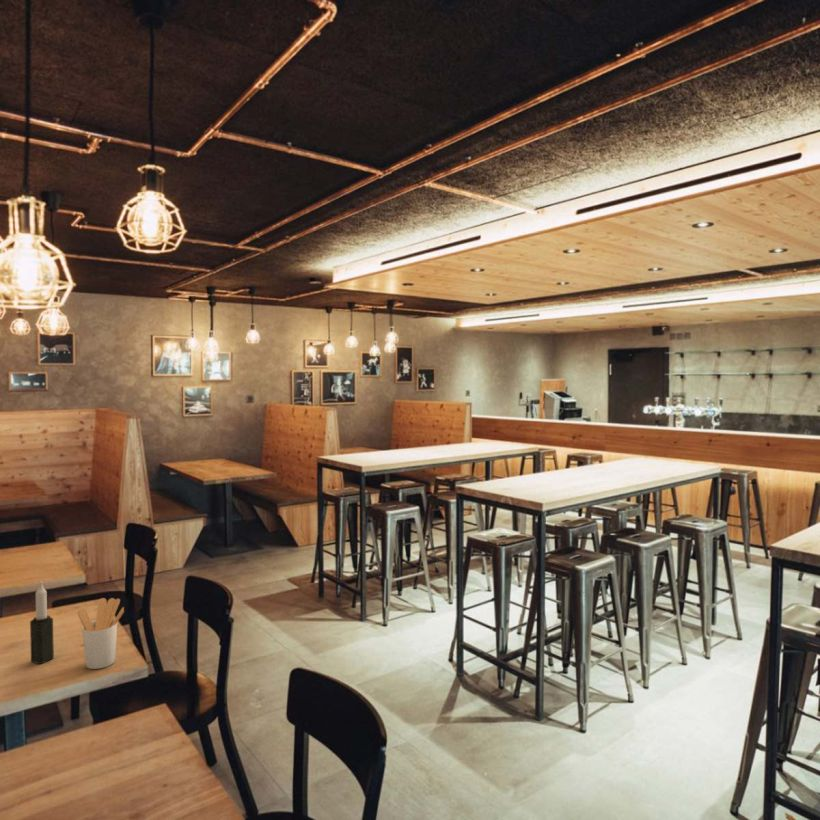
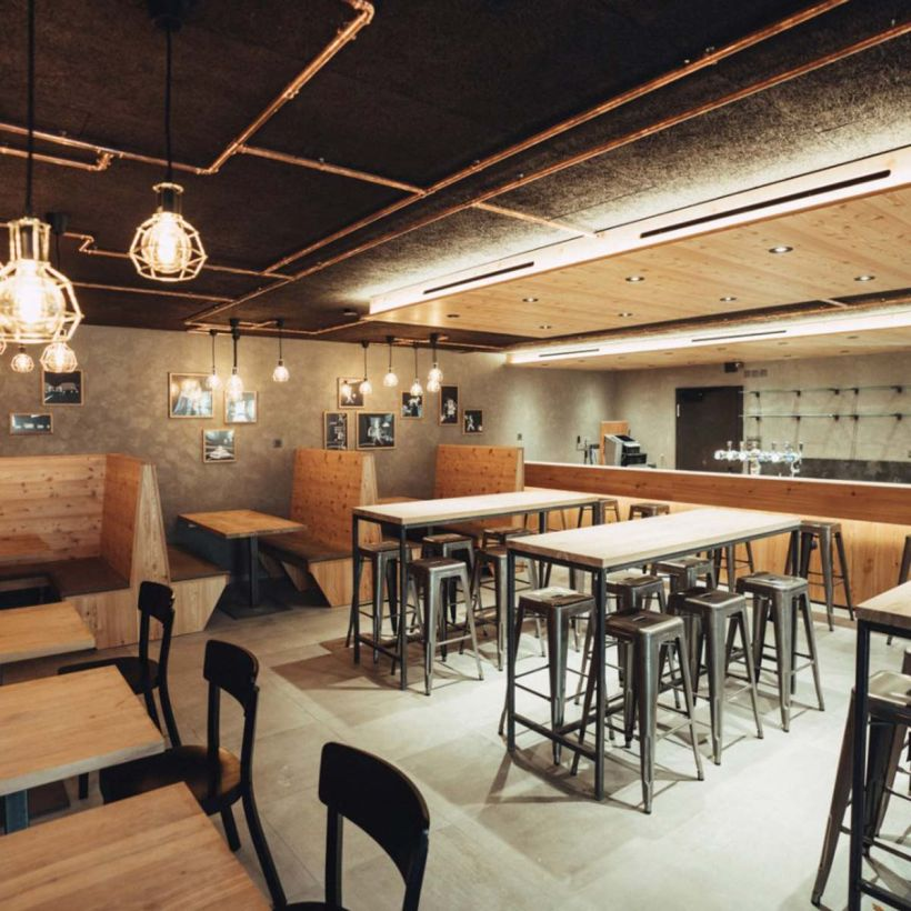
- utensil holder [77,597,125,670]
- candle [29,580,55,665]
